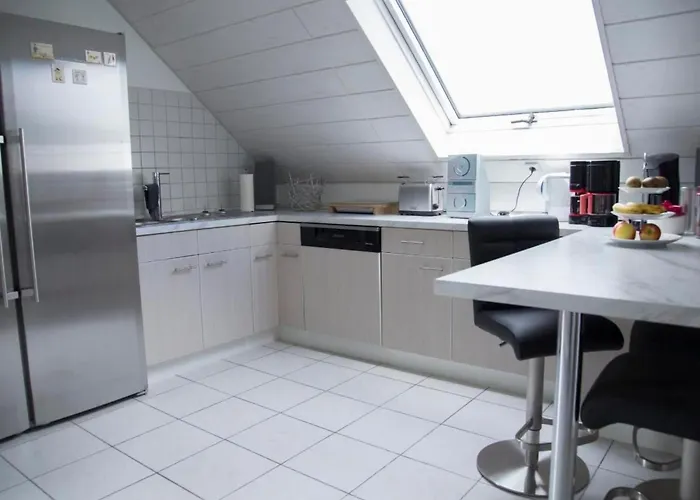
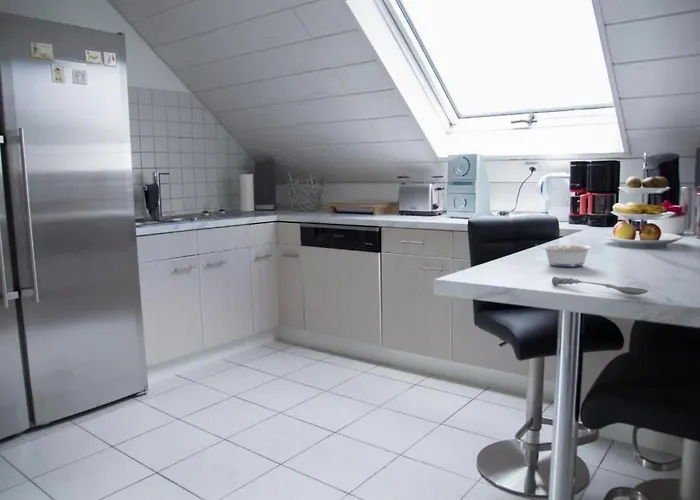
+ soupspoon [551,276,649,296]
+ legume [536,243,593,268]
